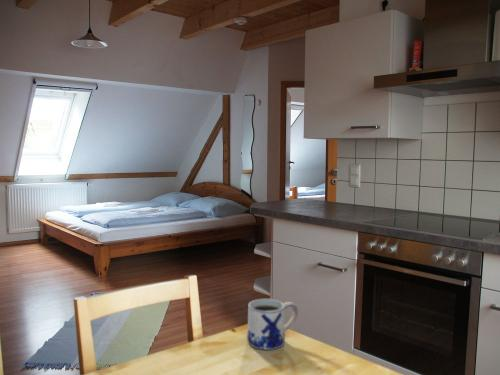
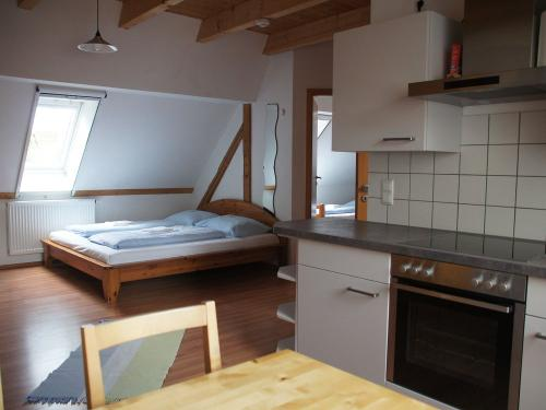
- mug [246,298,299,351]
